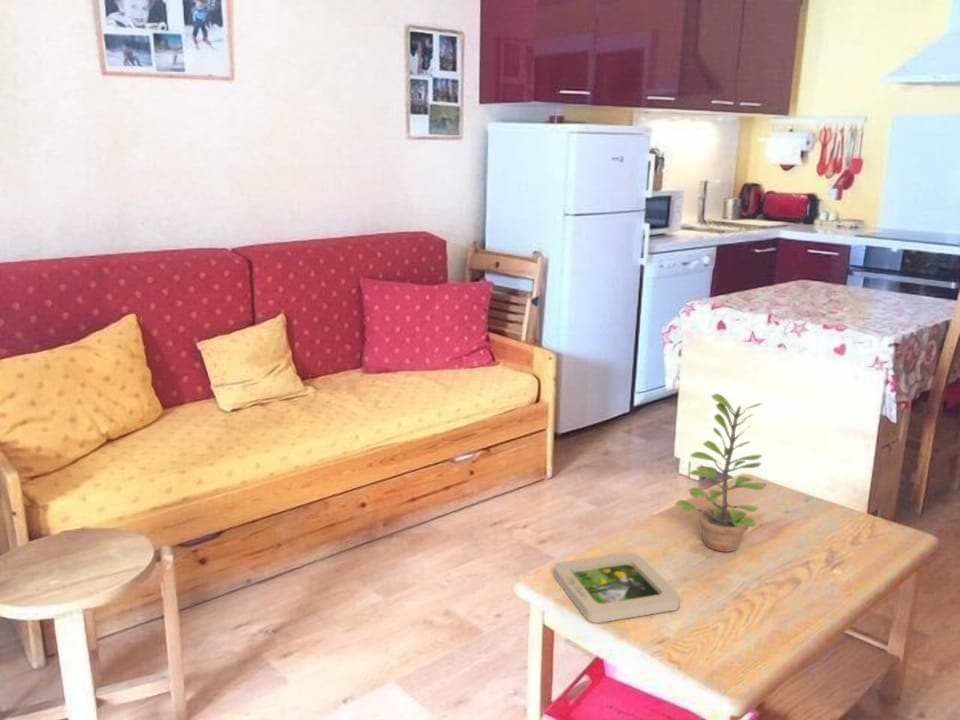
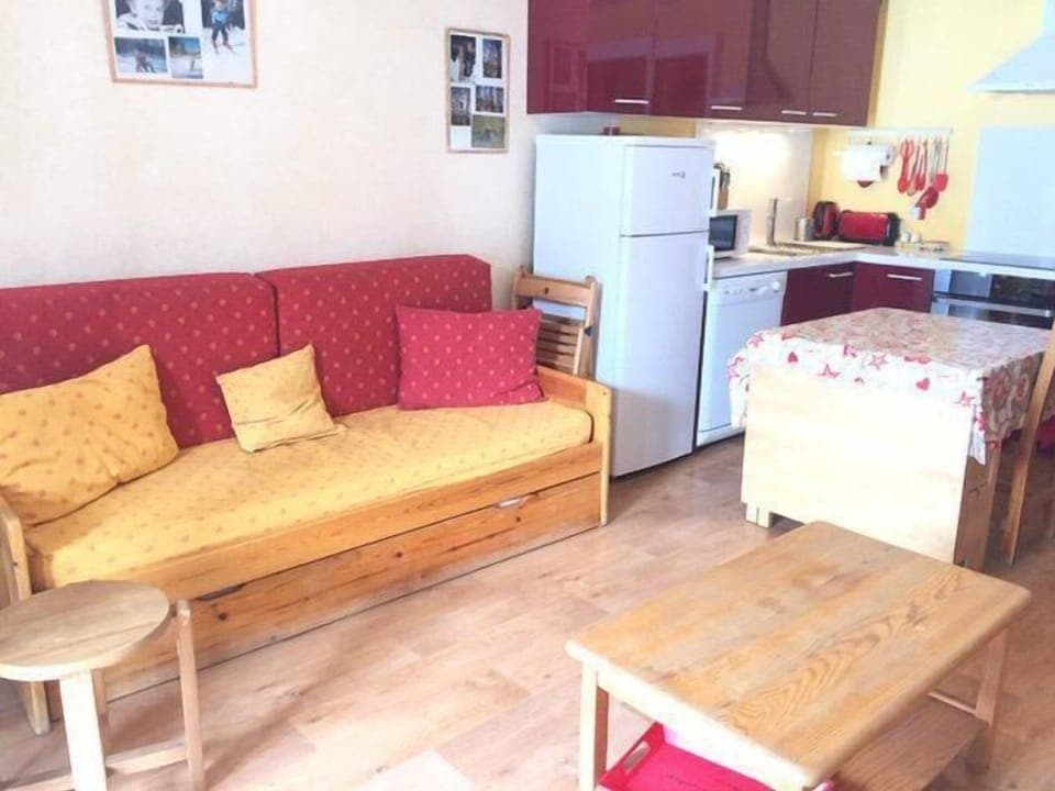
- plant [674,392,768,553]
- picture frame [553,552,681,624]
